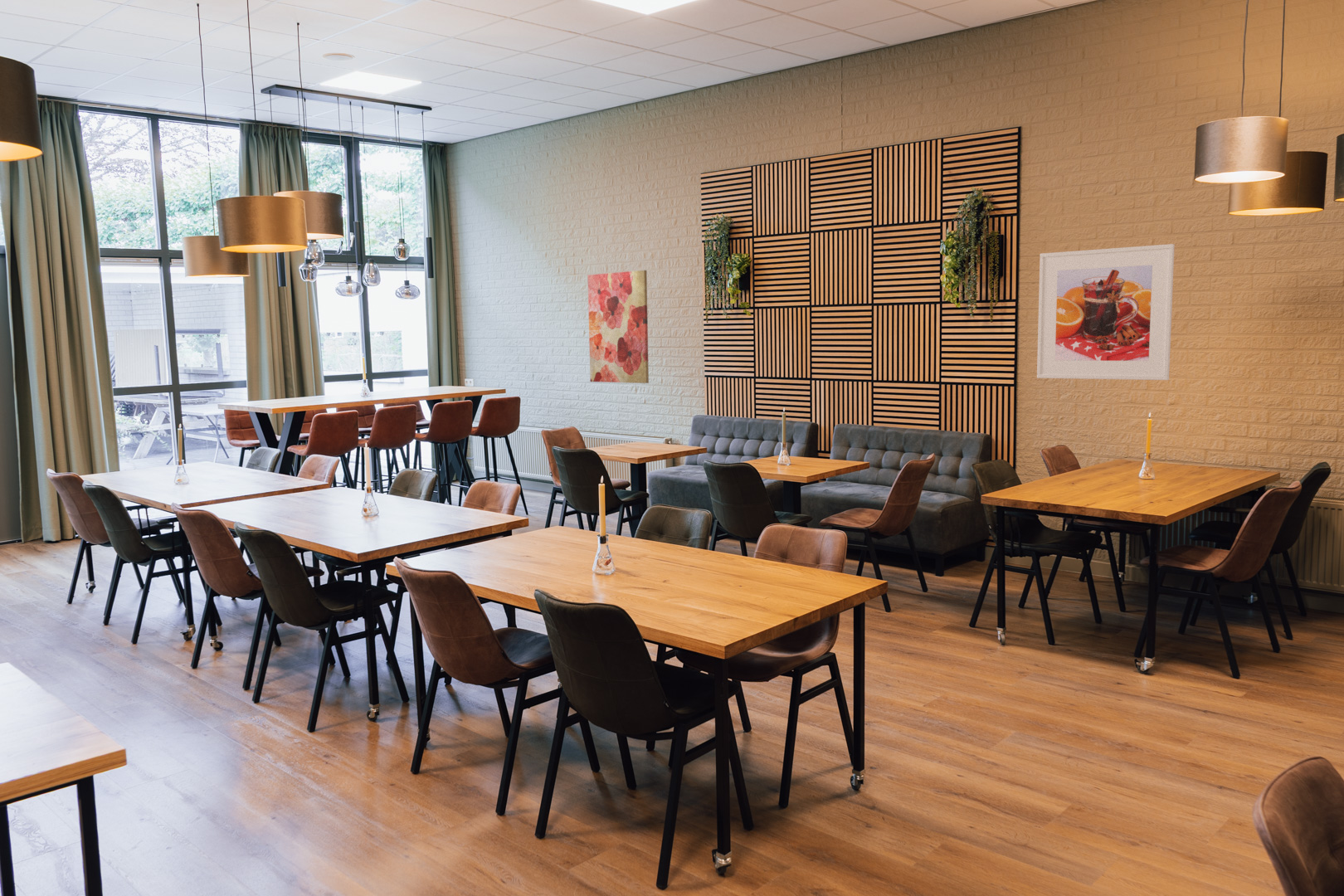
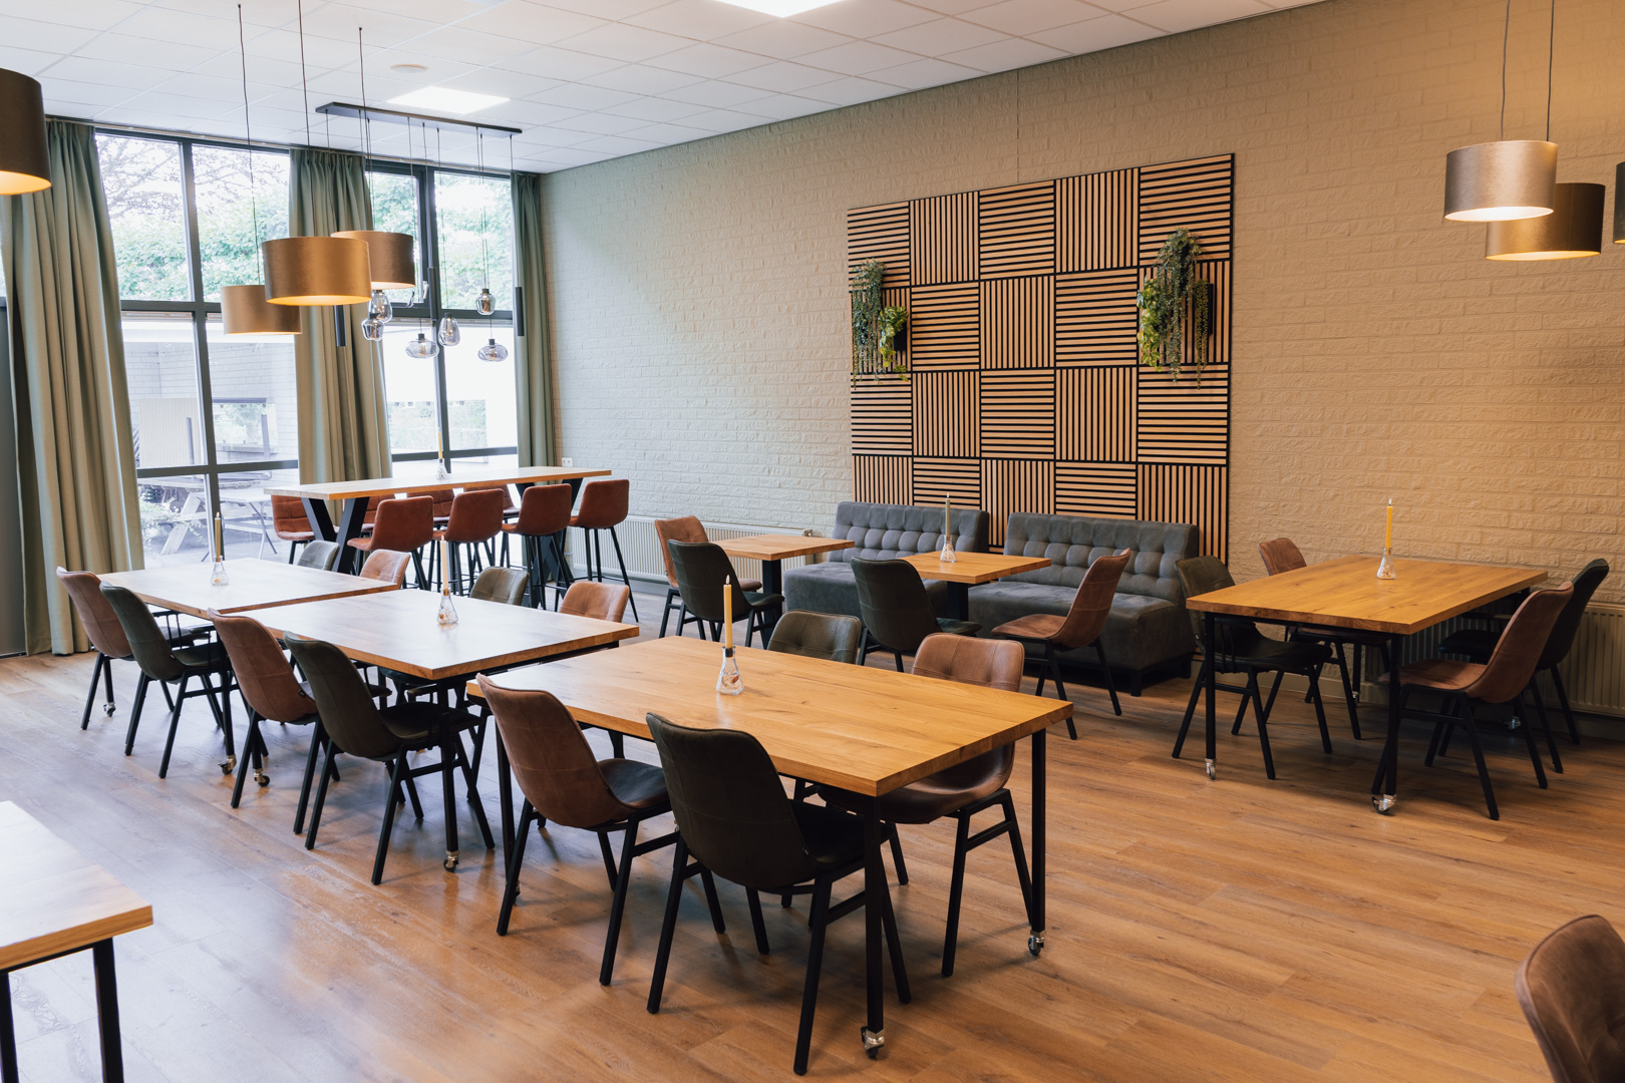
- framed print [1036,243,1176,381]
- wall art [587,270,650,384]
